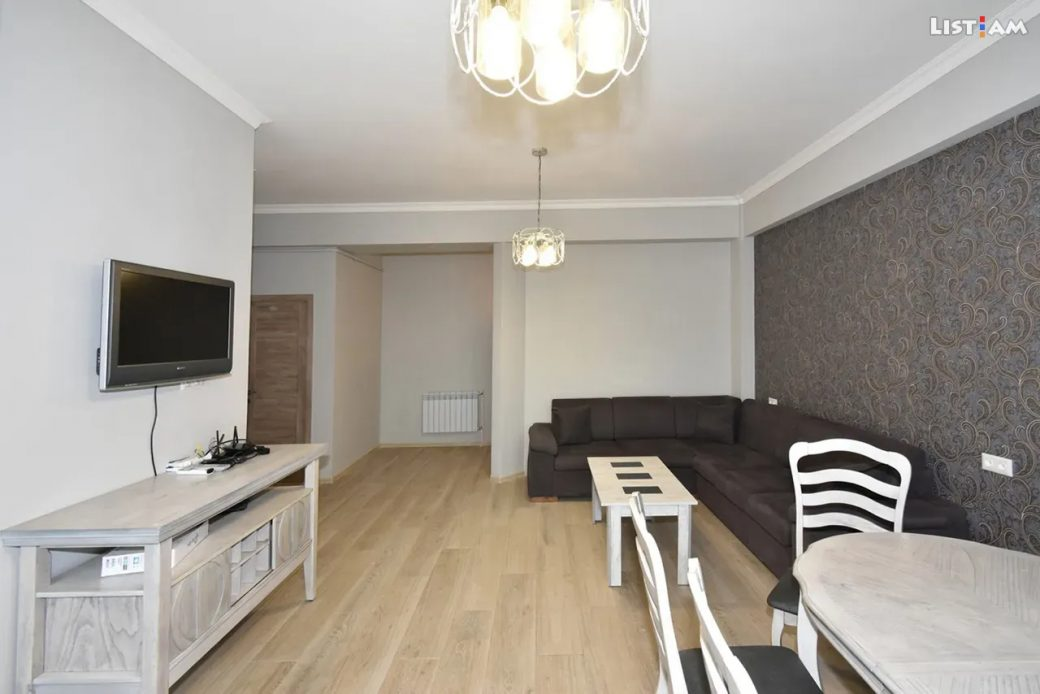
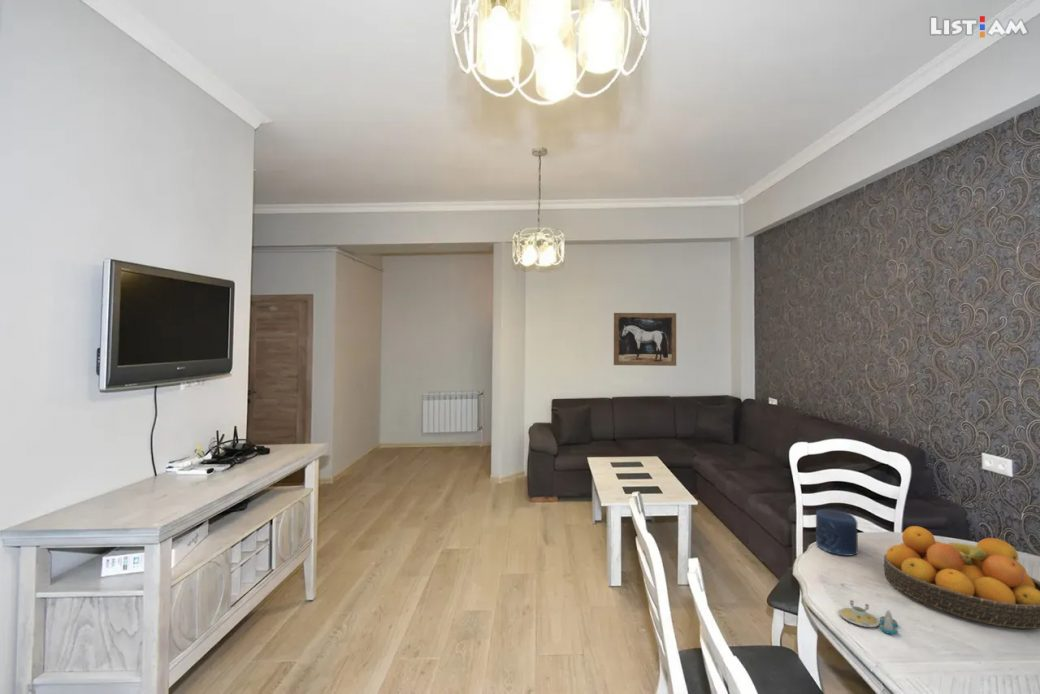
+ wall art [613,312,677,367]
+ candle [815,508,859,557]
+ salt and pepper shaker set [838,599,899,636]
+ fruit bowl [883,525,1040,630]
